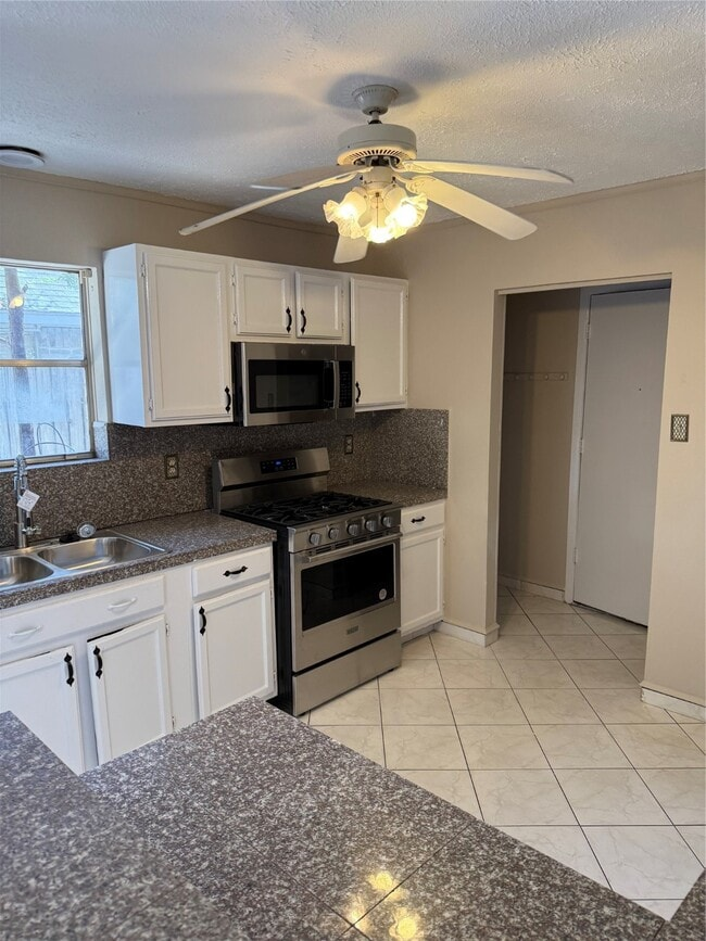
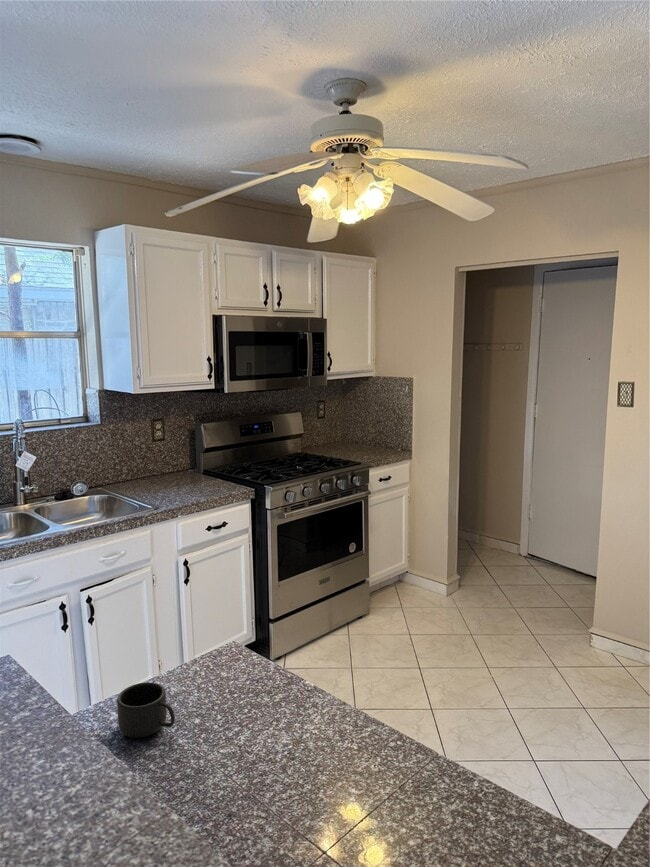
+ mug [116,681,176,739]
